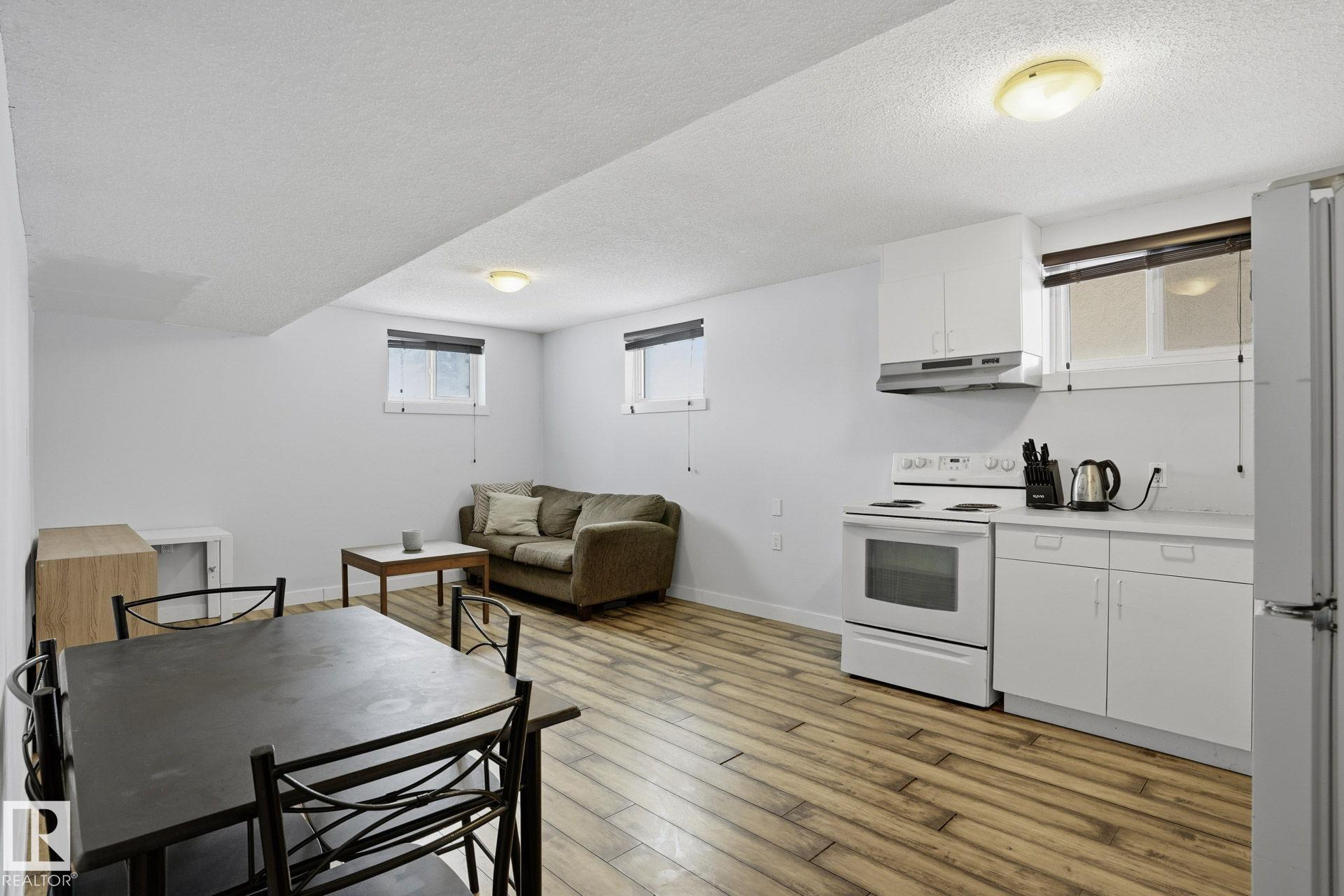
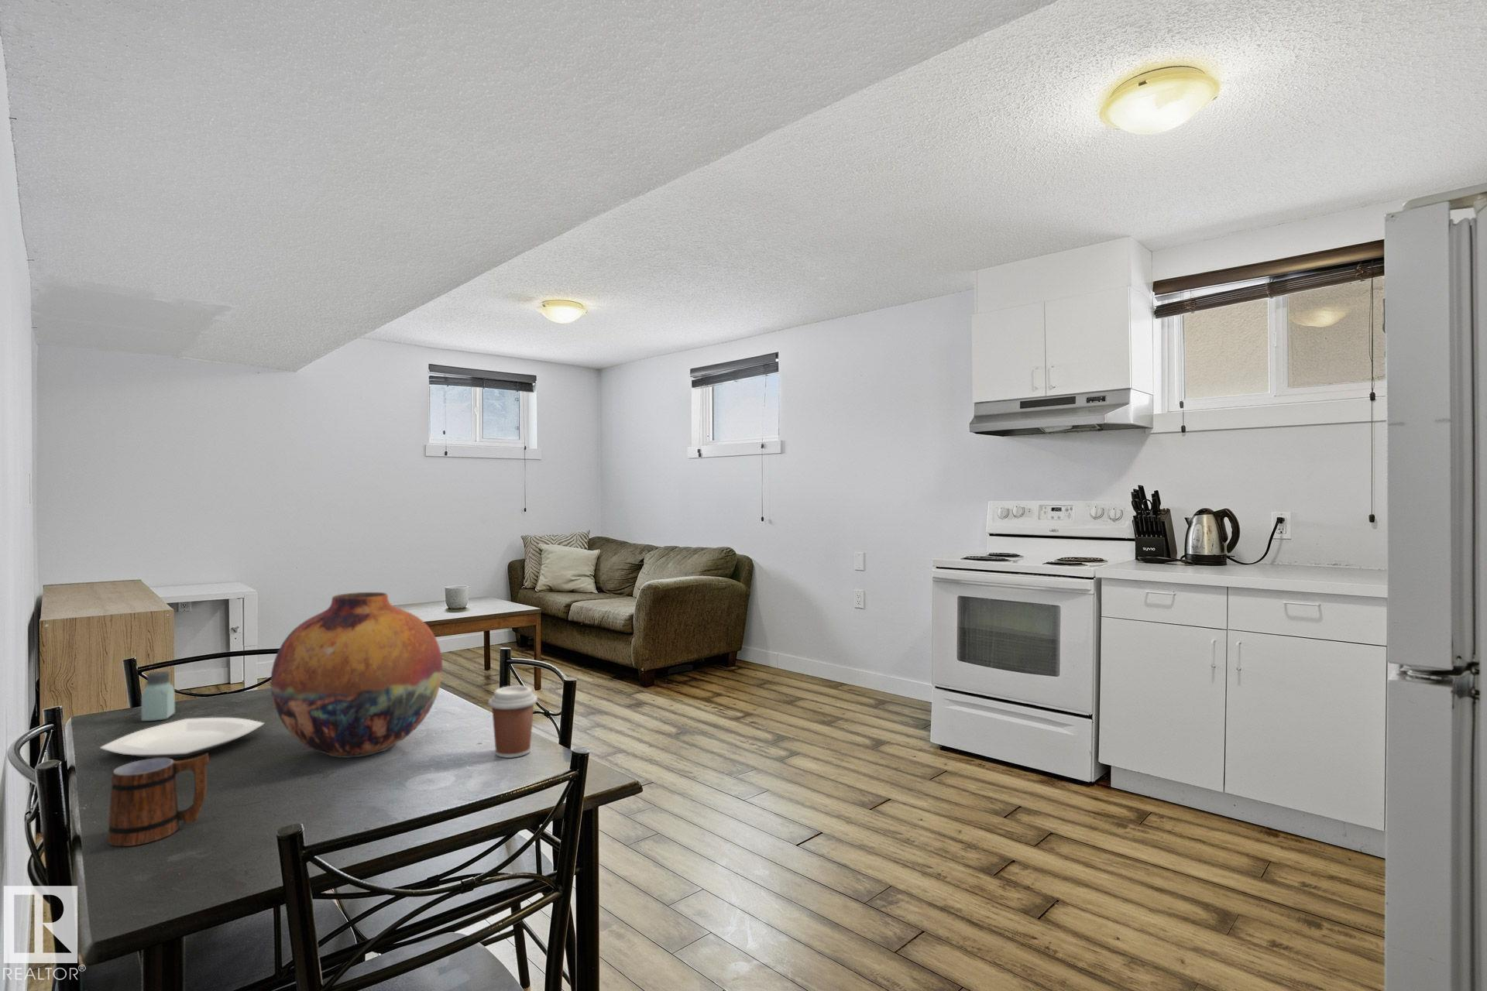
+ saltshaker [141,670,176,721]
+ vase [270,592,444,759]
+ coffee cup [487,685,538,759]
+ mug [107,752,210,847]
+ plate [100,717,264,759]
